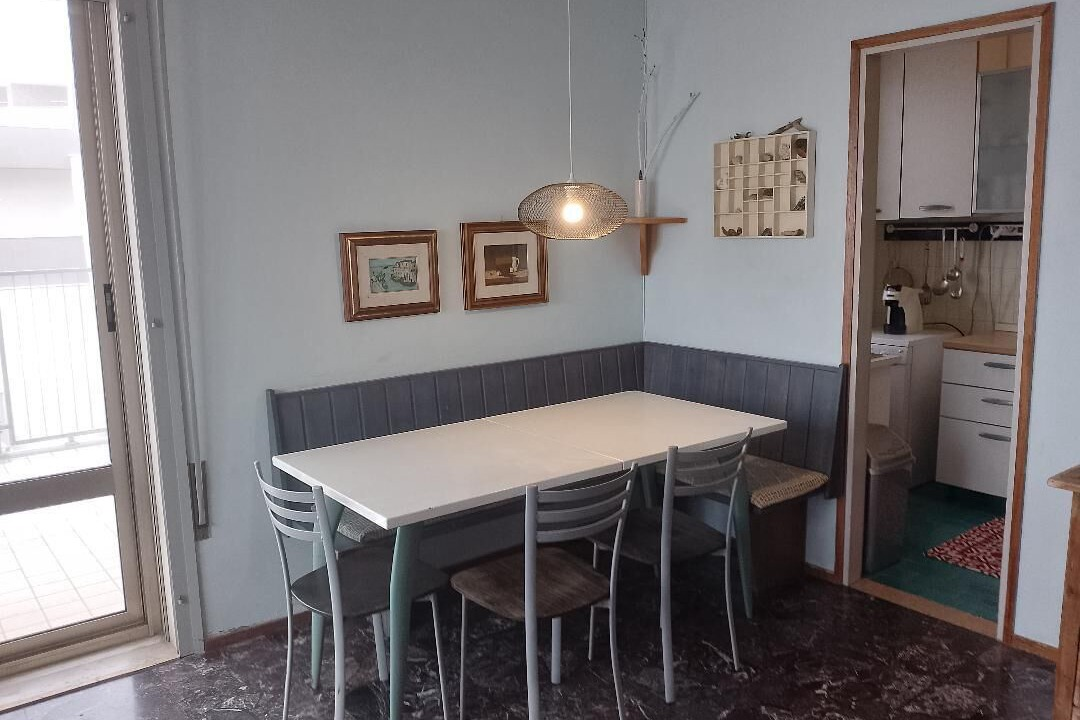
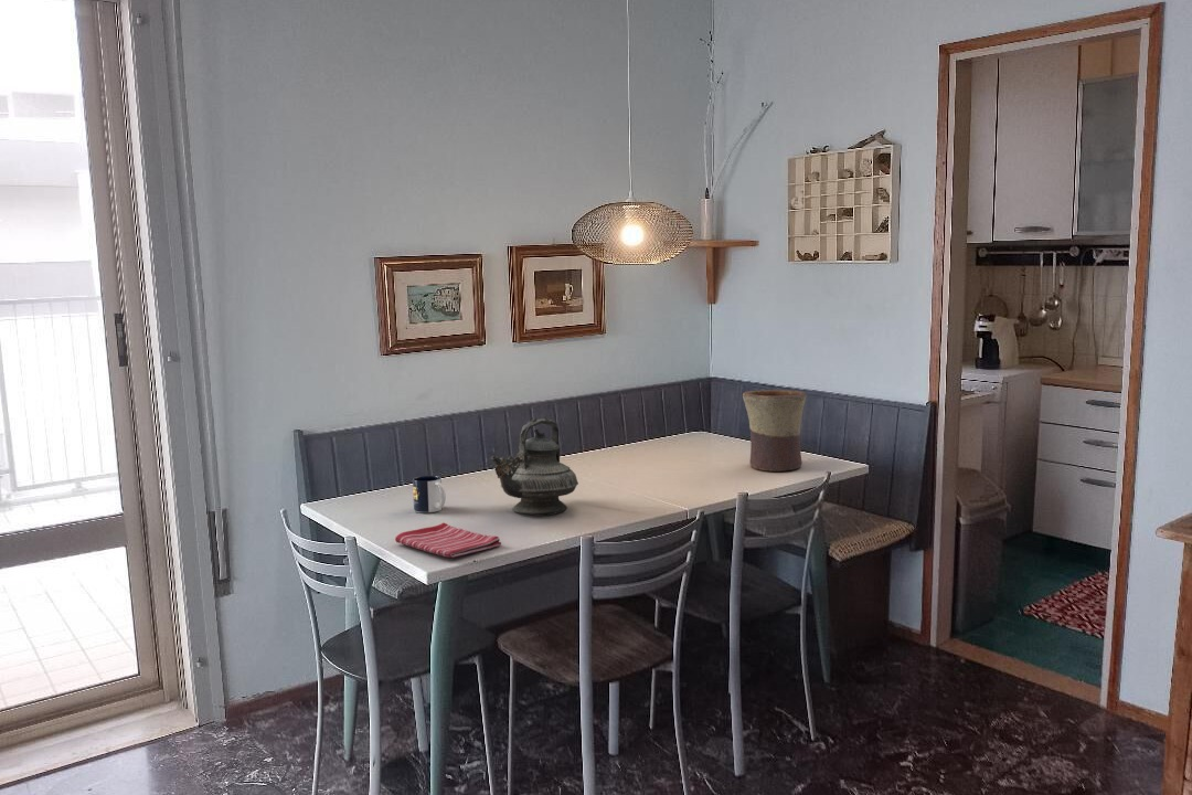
+ flower pot [742,389,808,473]
+ mug [412,475,447,513]
+ teapot [490,415,579,517]
+ dish towel [394,522,502,559]
